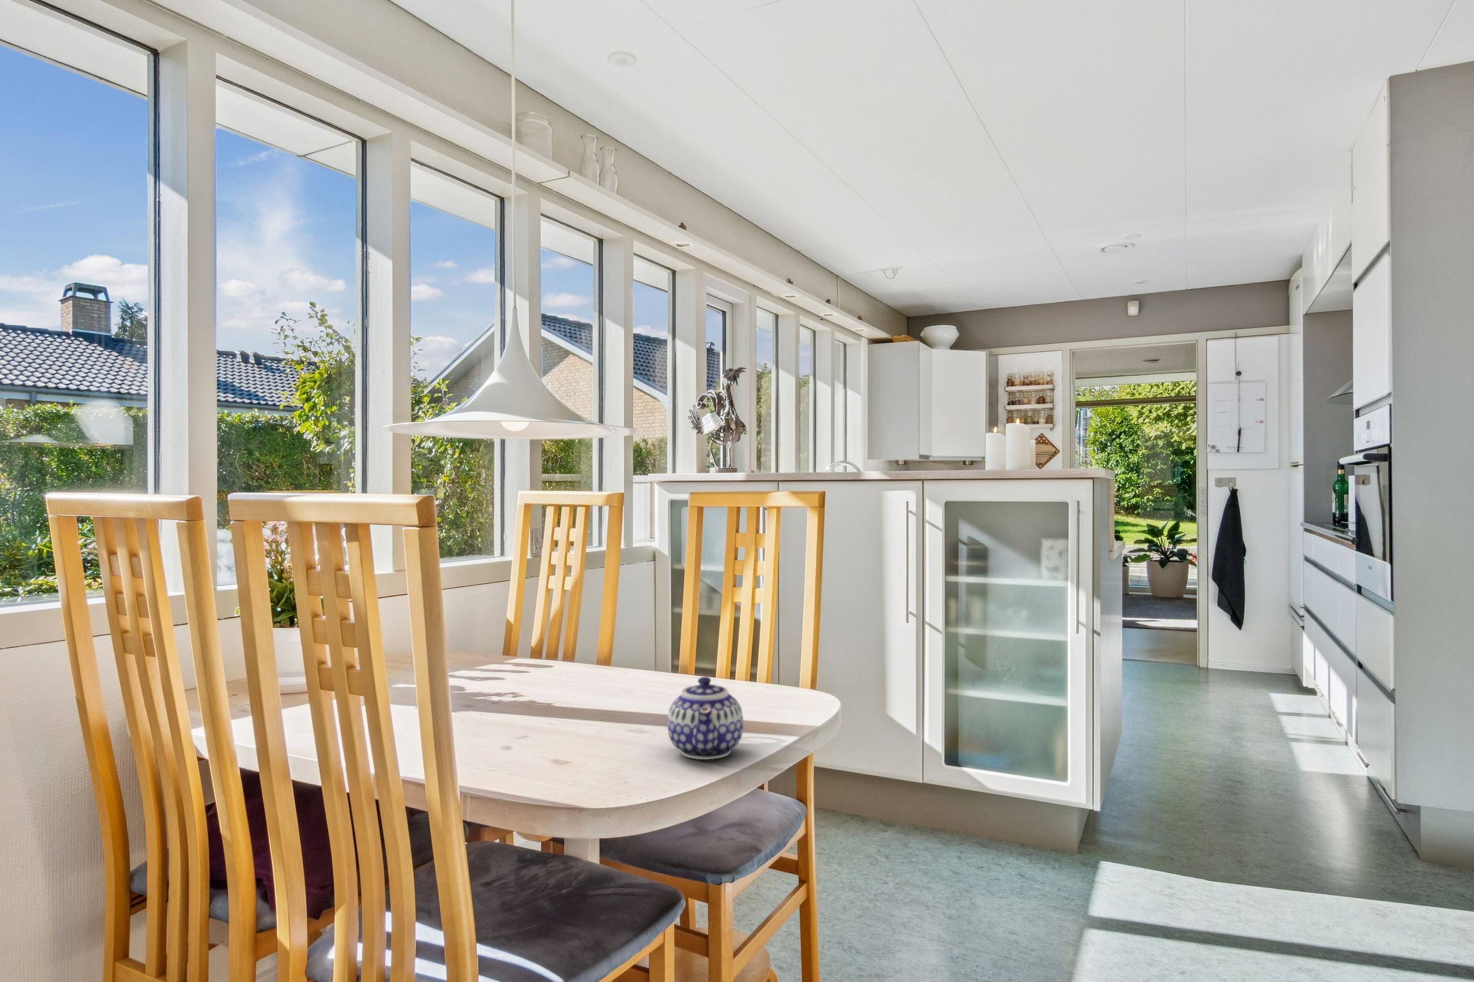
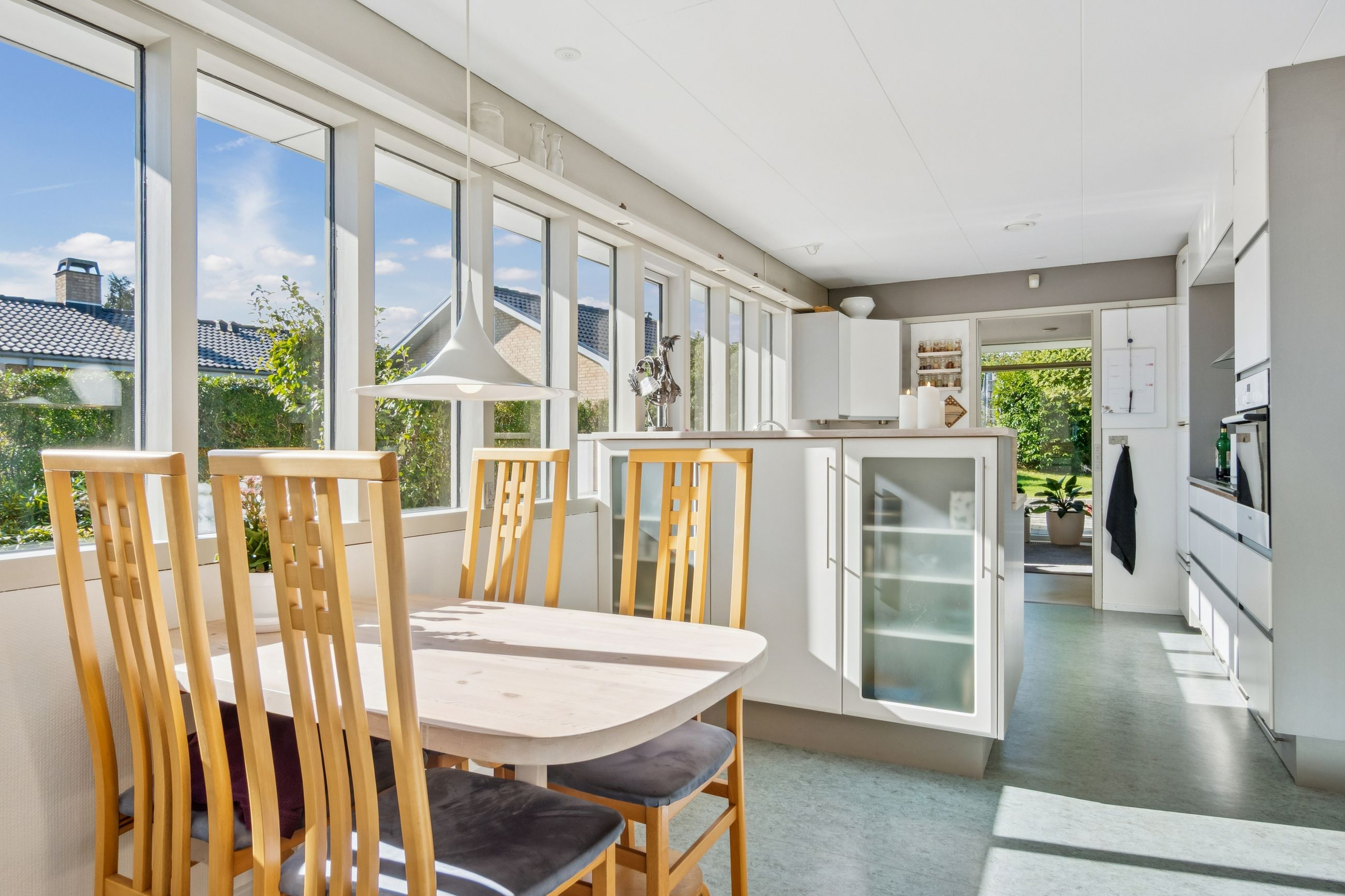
- teapot [666,676,744,760]
